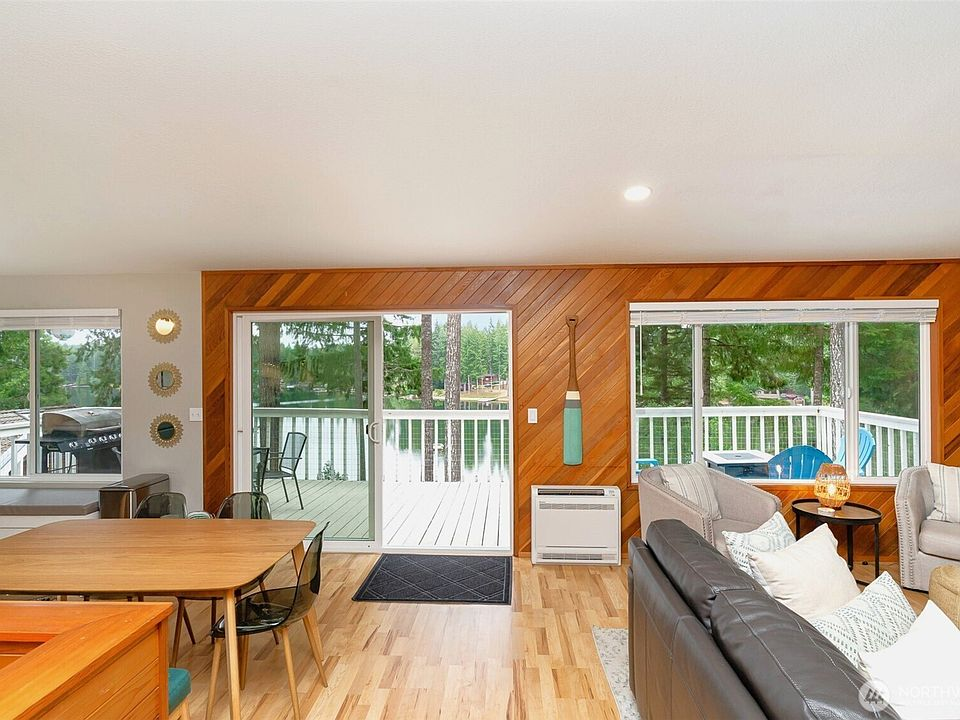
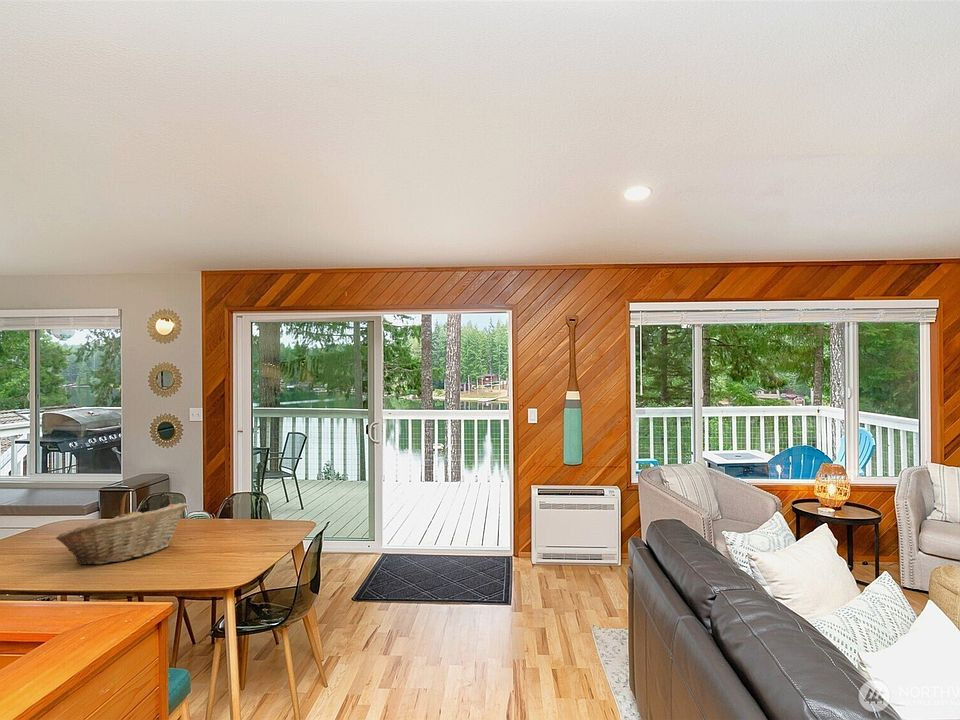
+ fruit basket [55,502,189,566]
